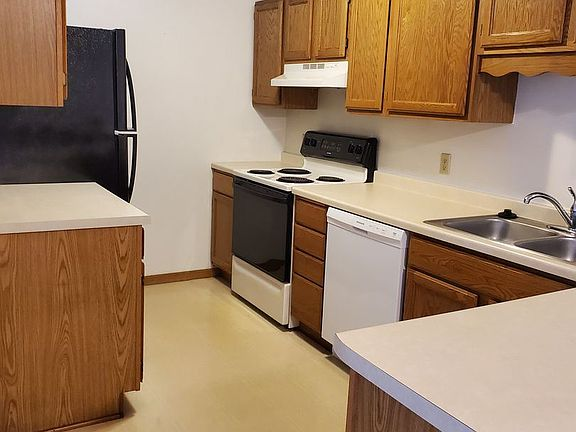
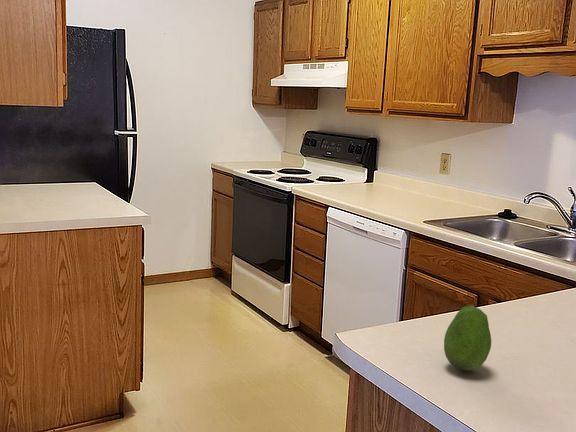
+ fruit [443,304,492,372]
